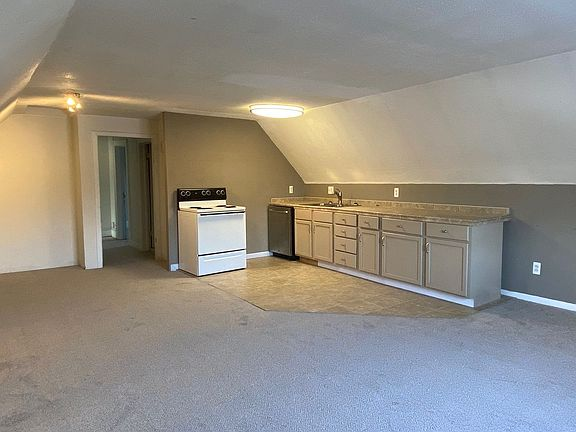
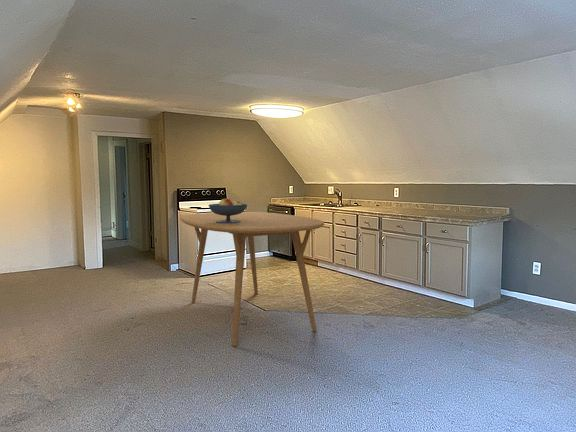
+ dining table [179,211,325,347]
+ fruit bowl [208,198,248,223]
